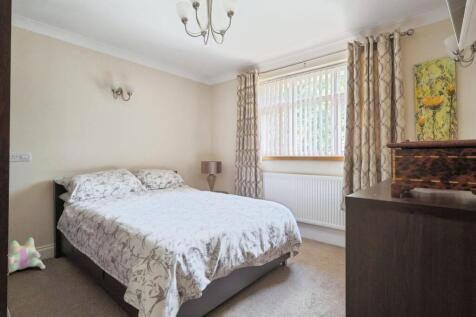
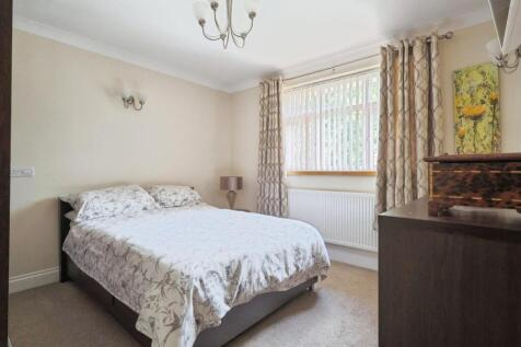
- plush toy [8,236,46,274]
